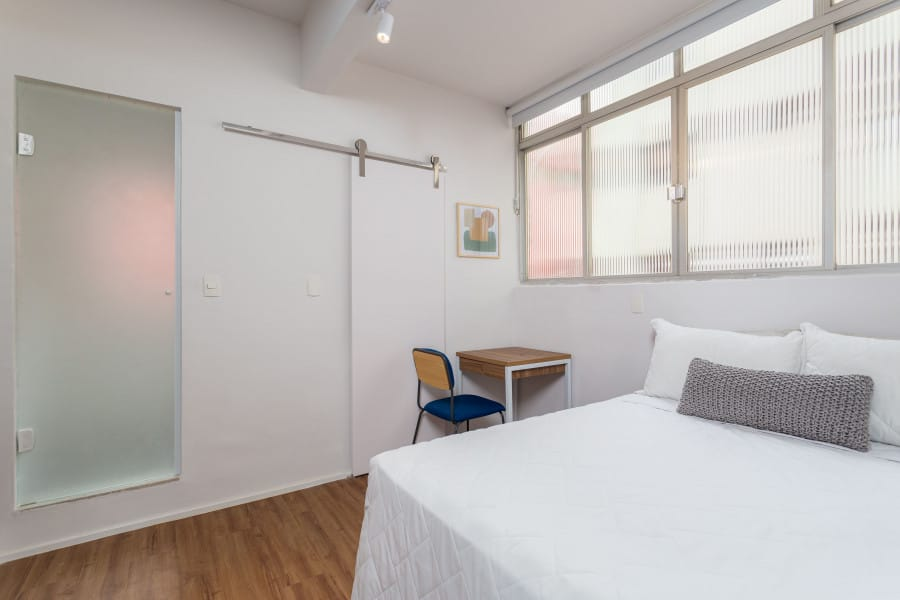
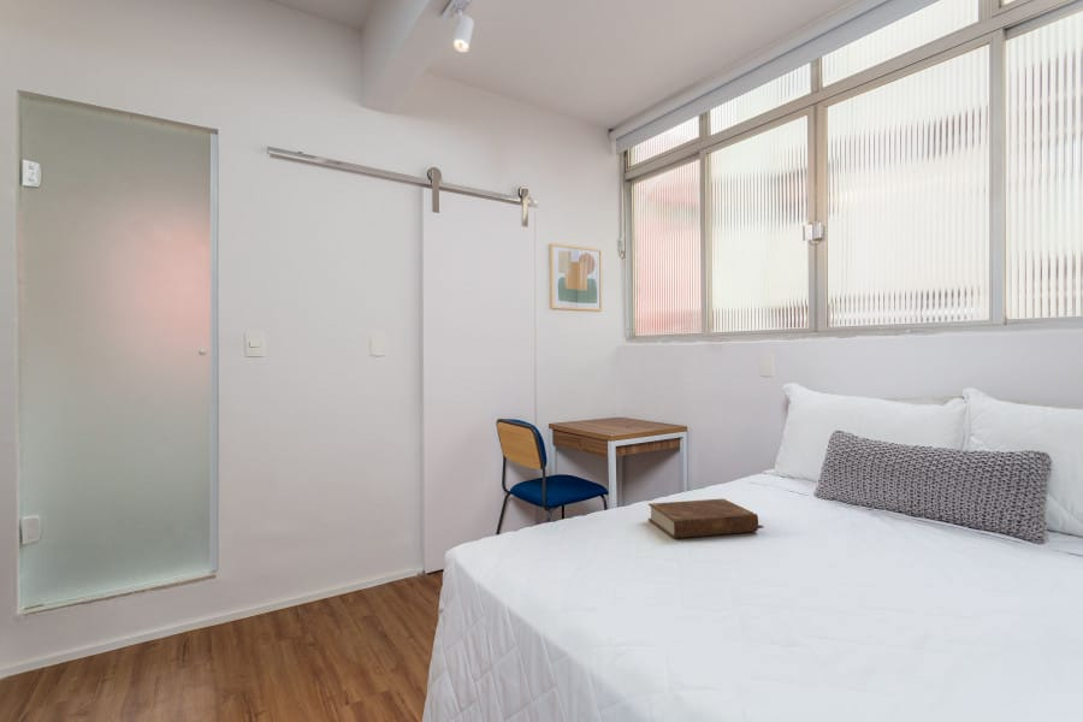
+ book [647,497,765,539]
